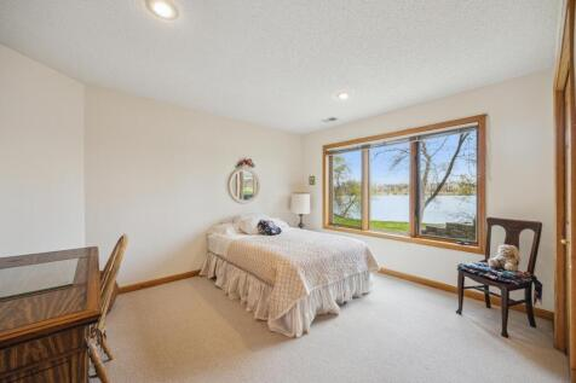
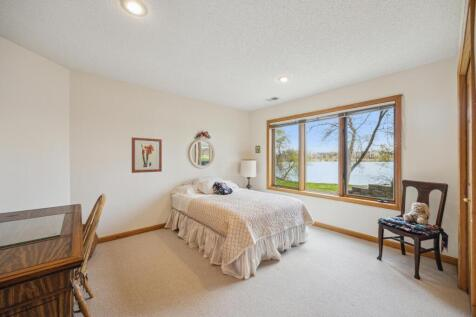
+ wall art [131,136,163,174]
